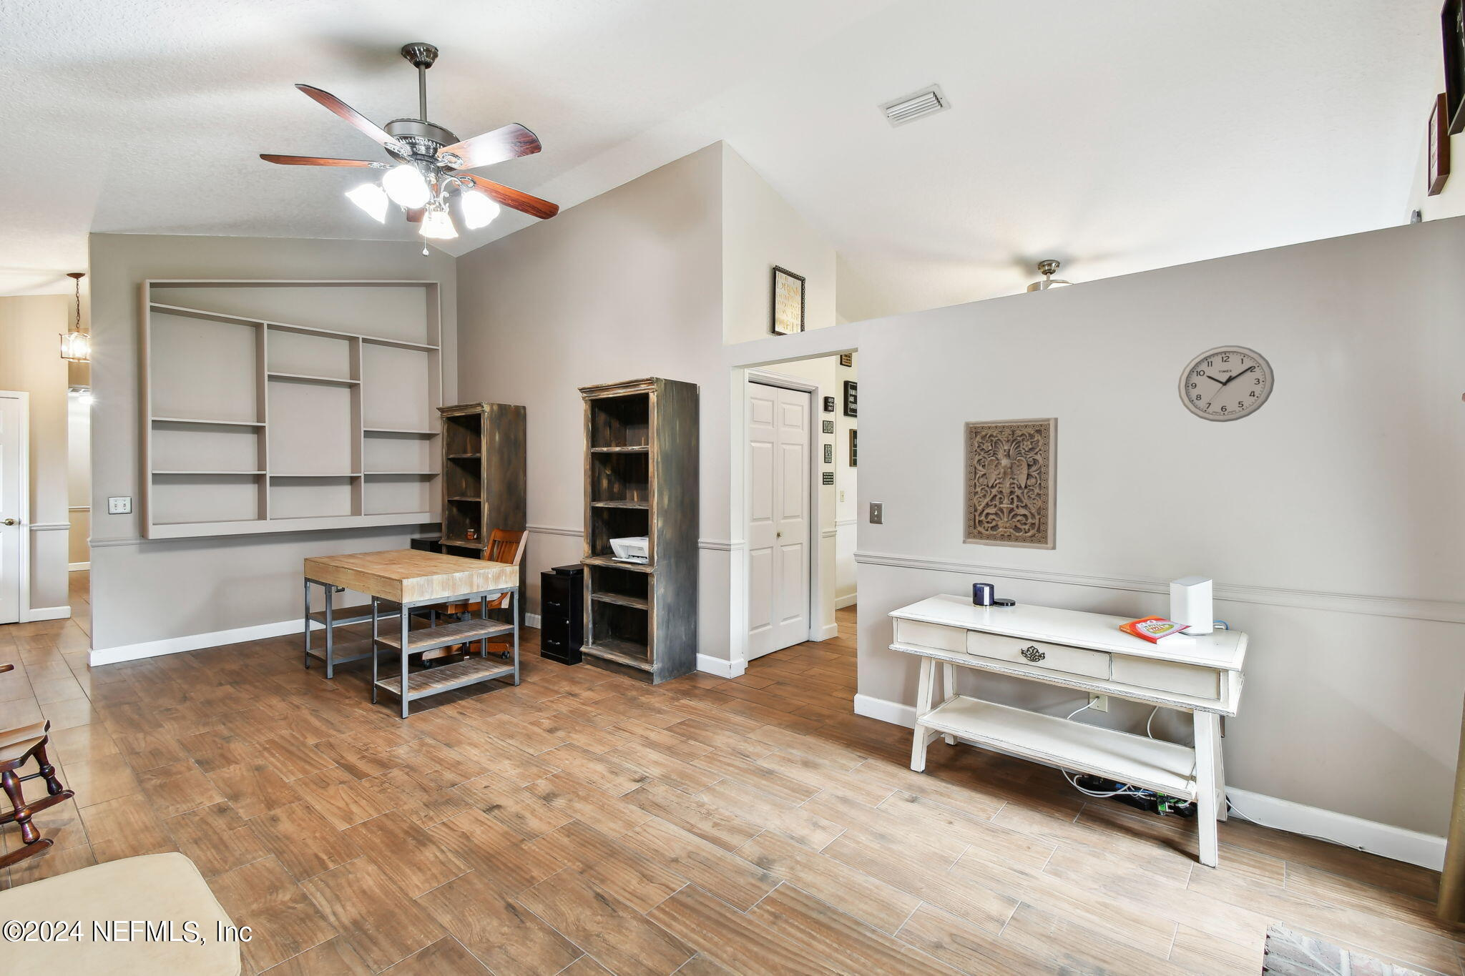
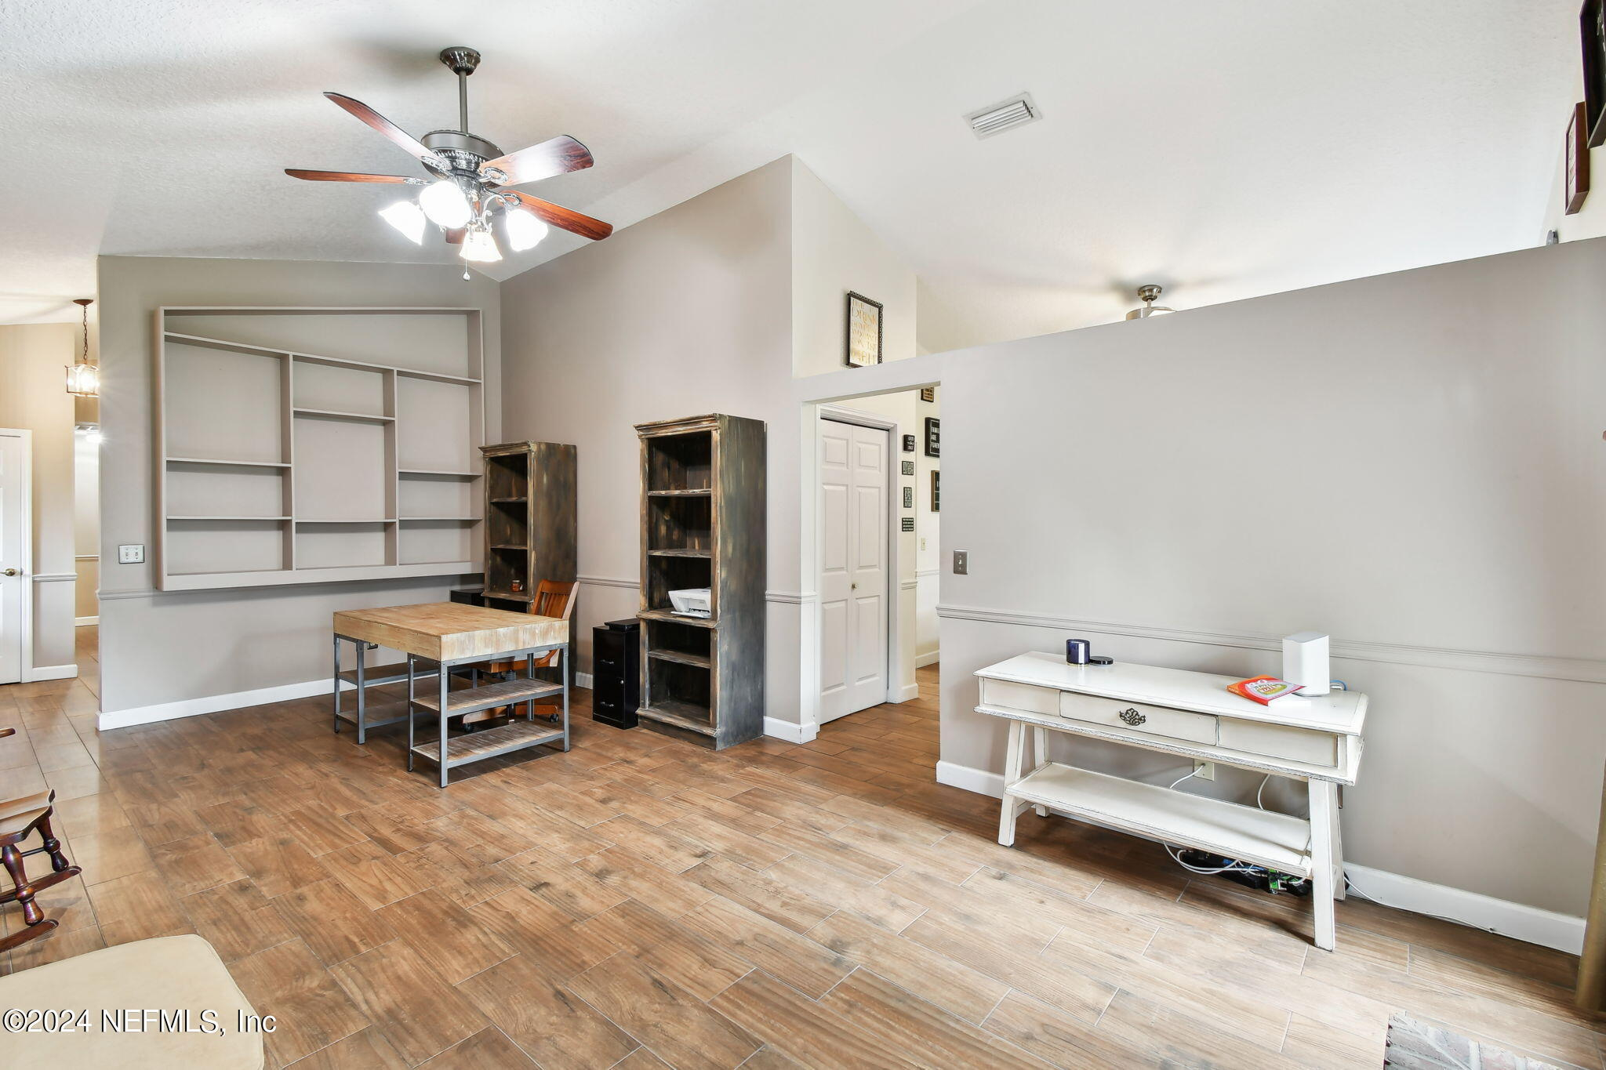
- wall clock [1177,344,1275,424]
- wall panel [962,417,1059,550]
